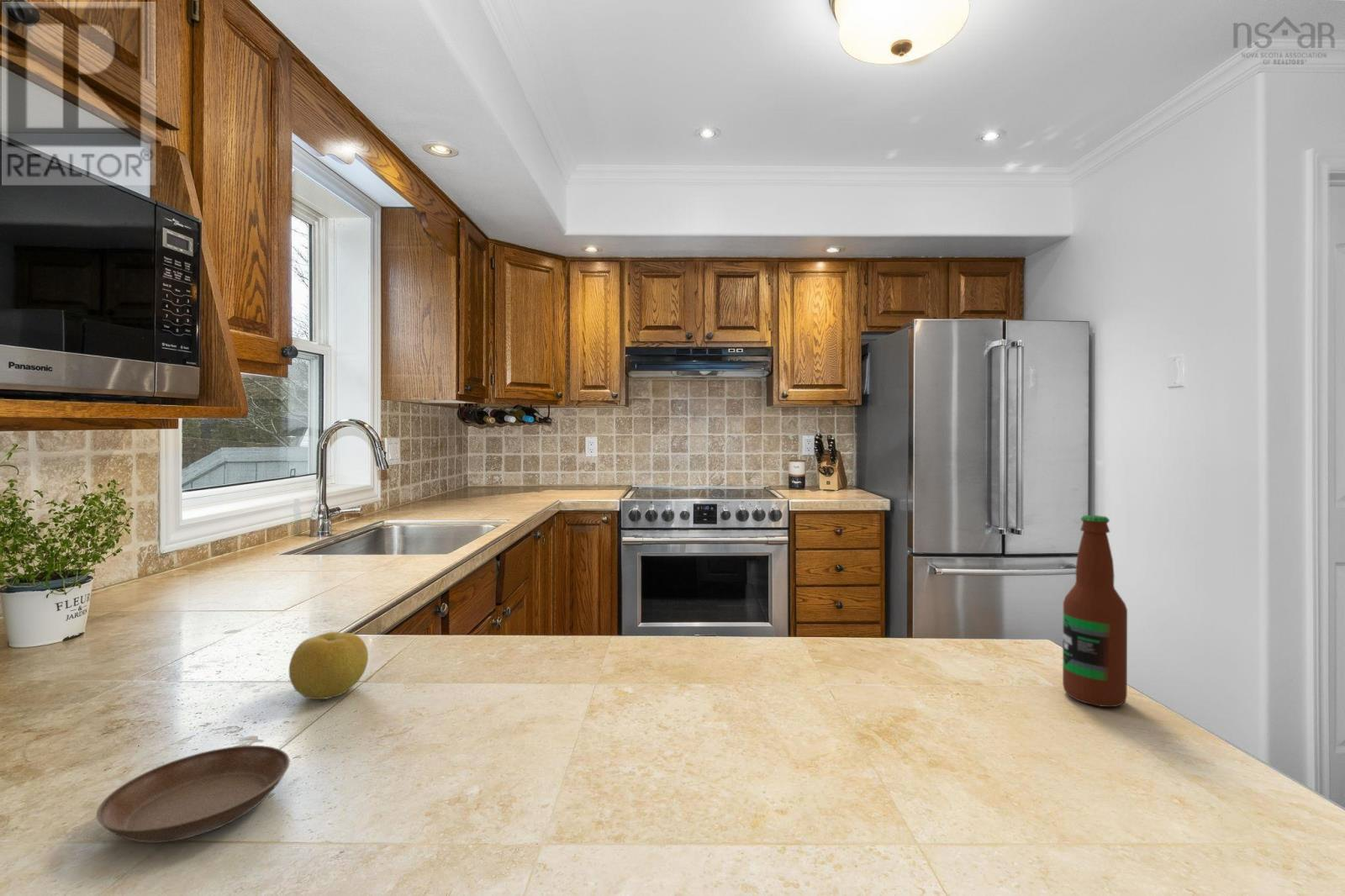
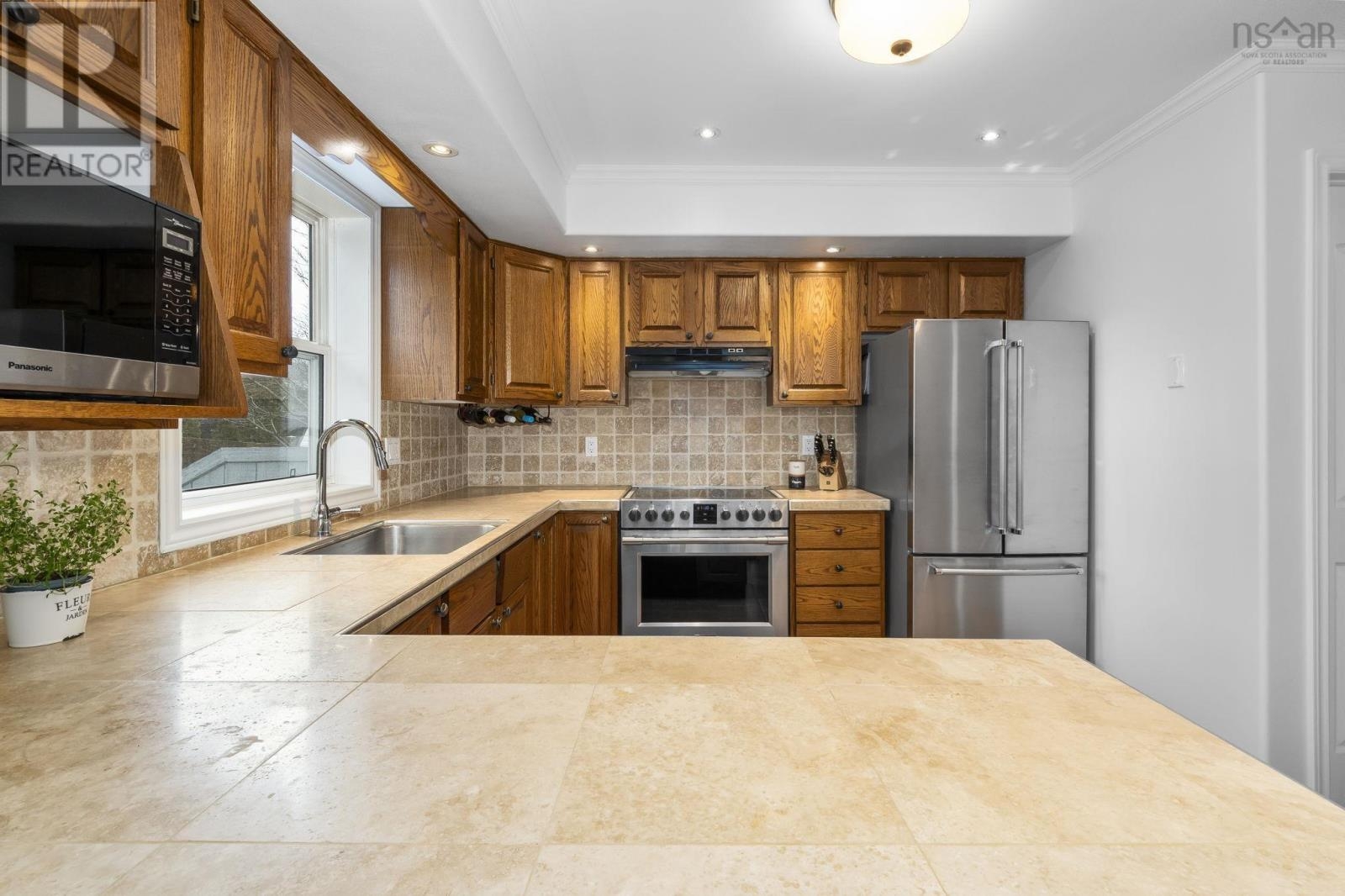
- fruit [288,631,369,700]
- bottle [1062,514,1128,708]
- saucer [96,745,291,844]
